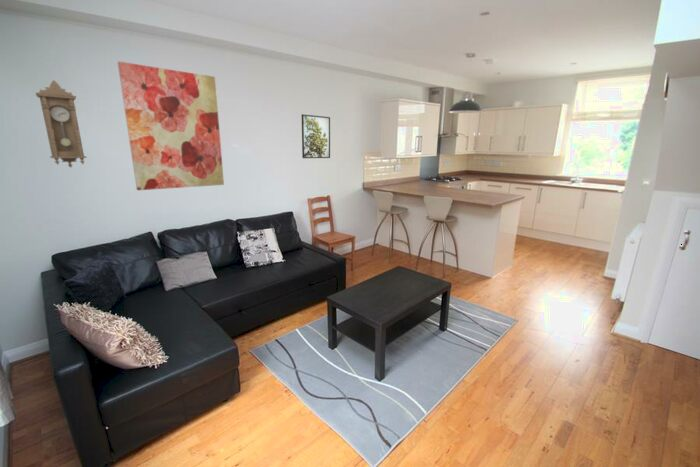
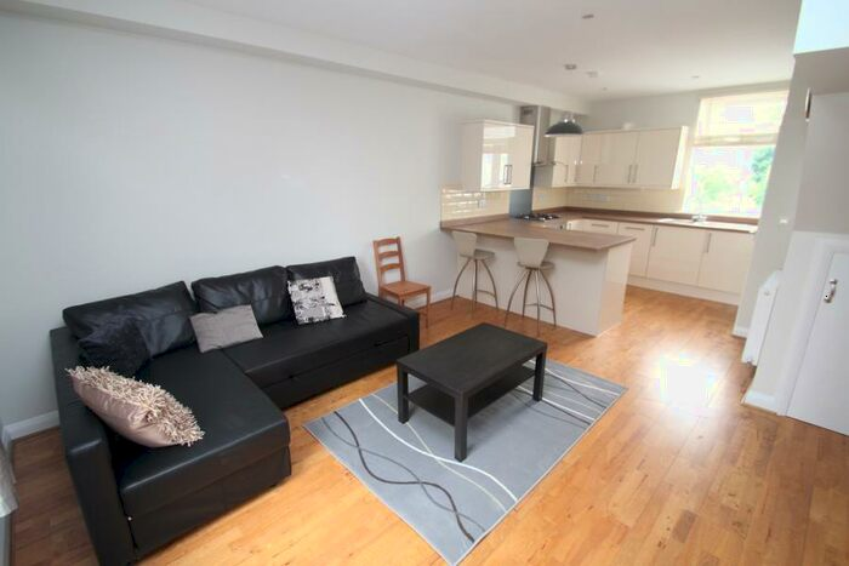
- pendulum clock [35,79,88,169]
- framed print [301,113,331,159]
- wall art [117,60,225,191]
